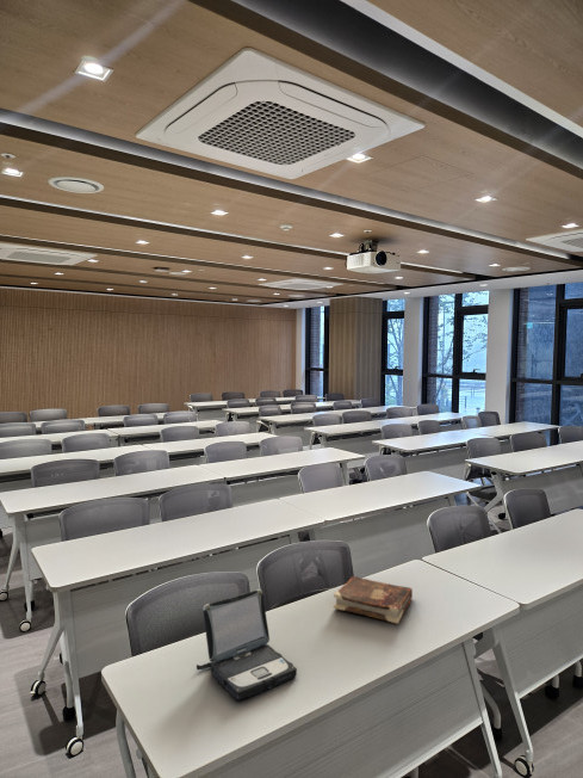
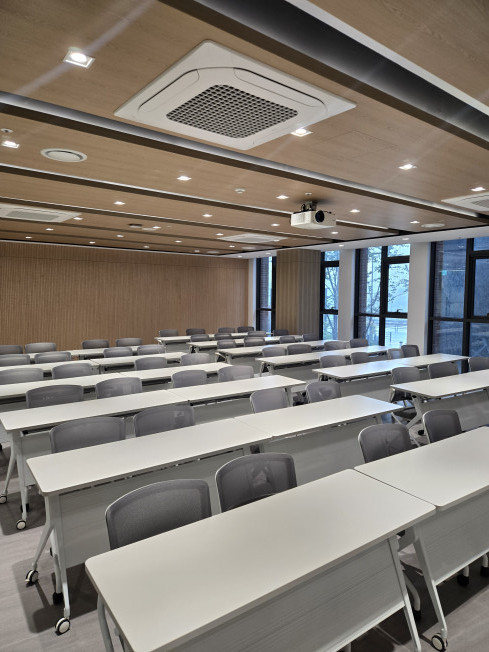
- book [333,575,414,625]
- laptop [196,588,298,702]
